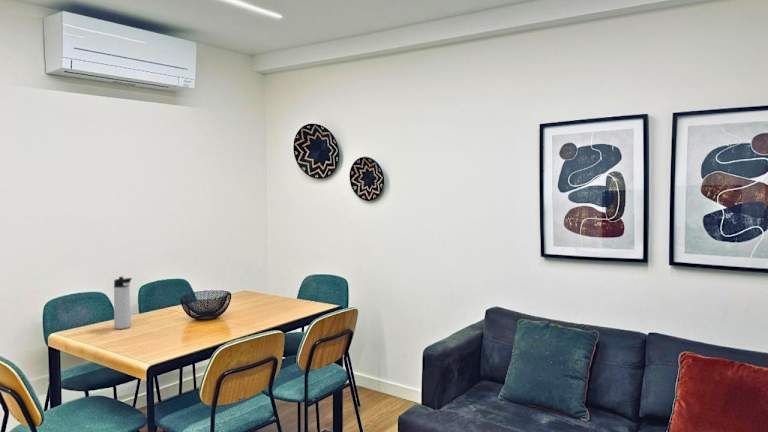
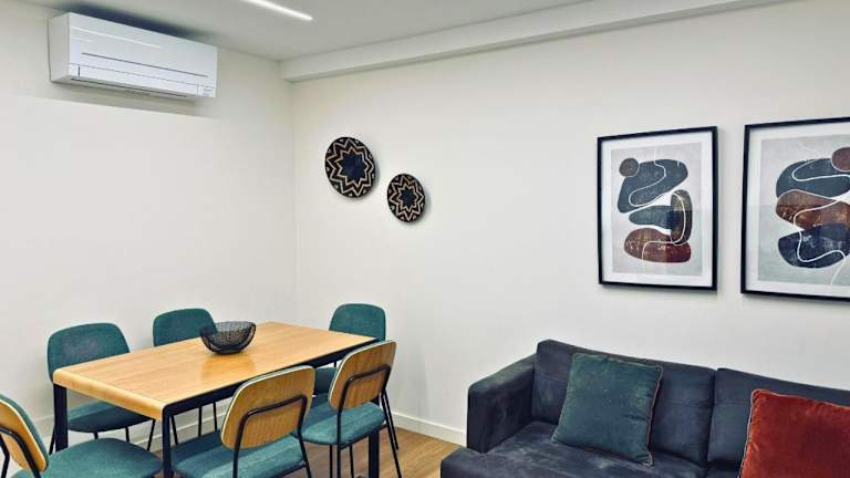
- thermos bottle [113,276,133,330]
